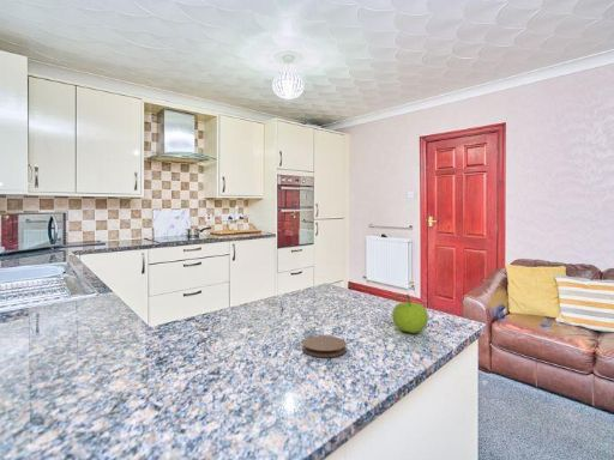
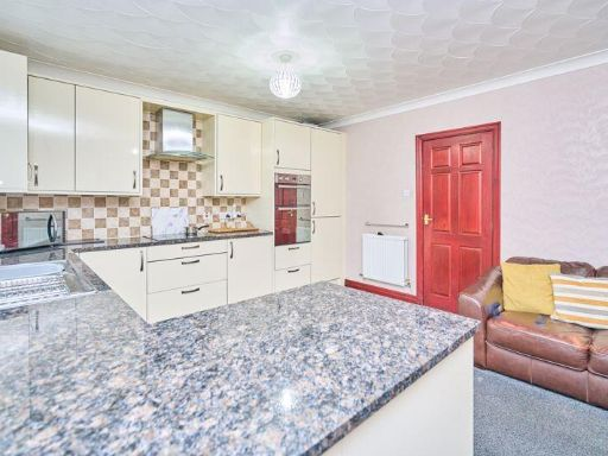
- coaster [301,334,348,358]
- fruit [383,293,429,334]
